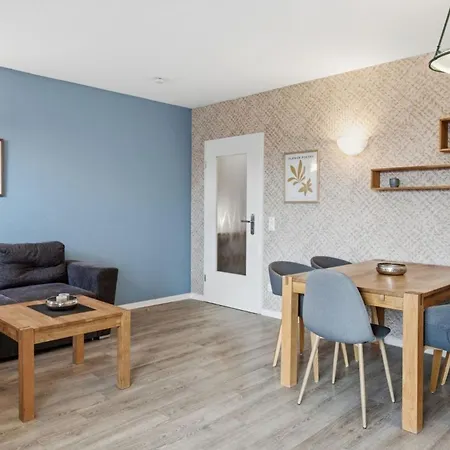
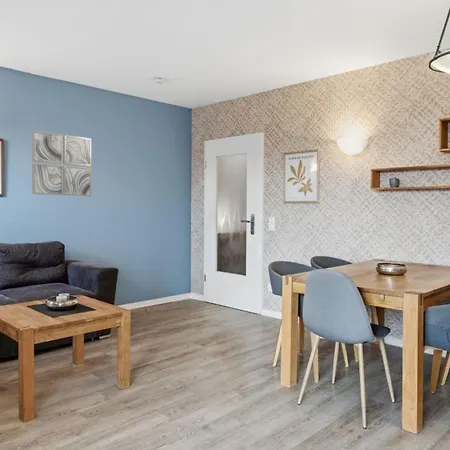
+ wall art [31,130,92,197]
